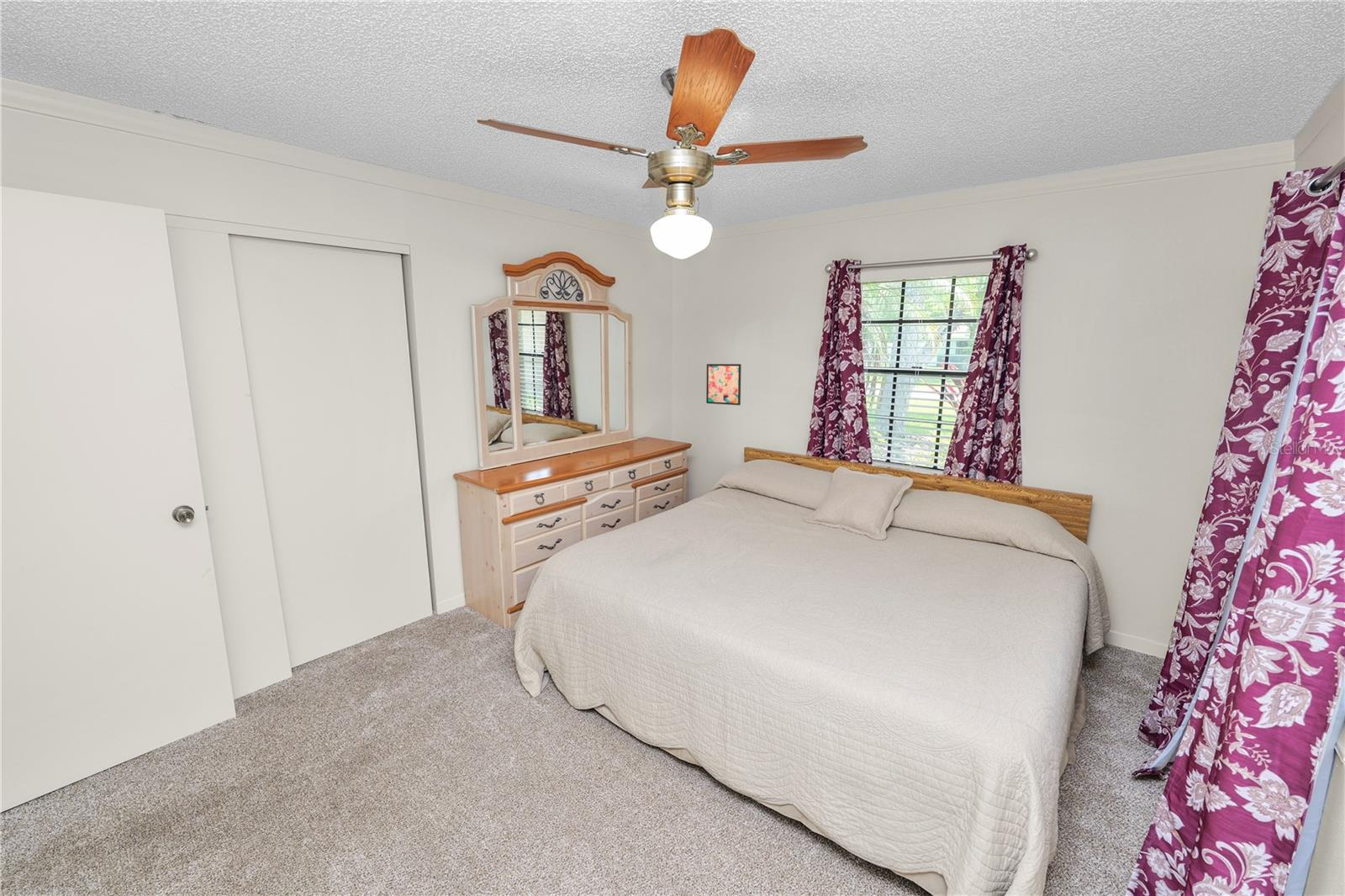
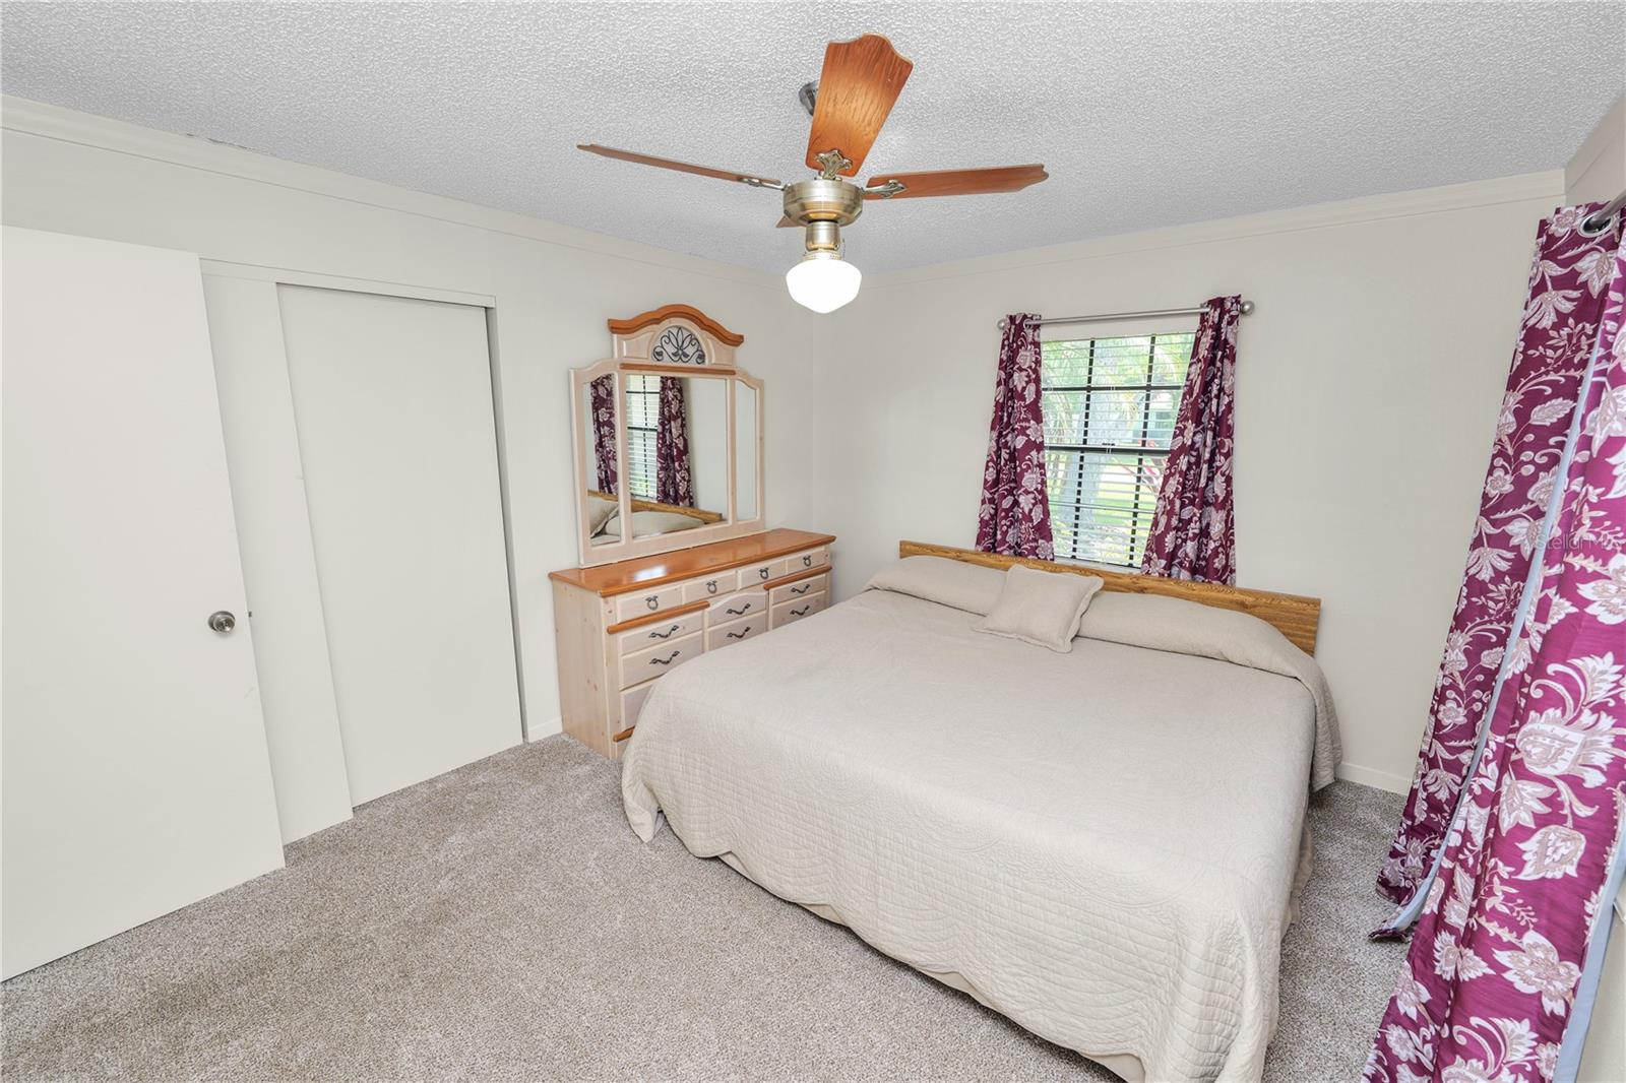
- wall art [705,363,742,406]
